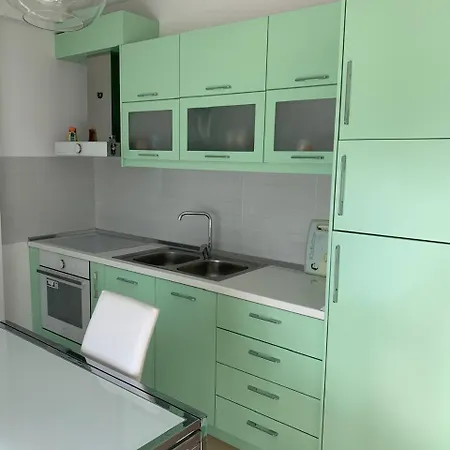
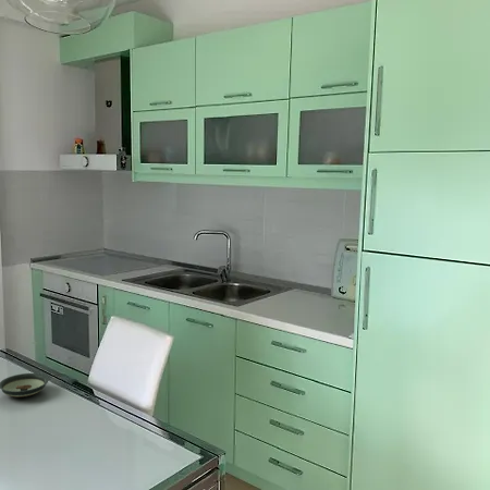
+ saucer [0,372,50,399]
